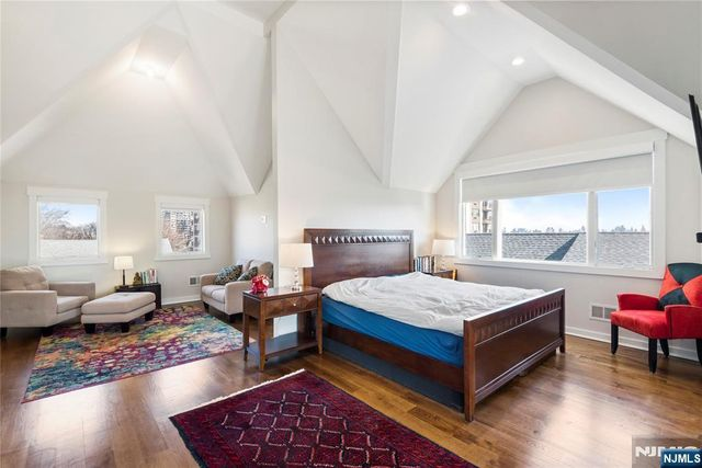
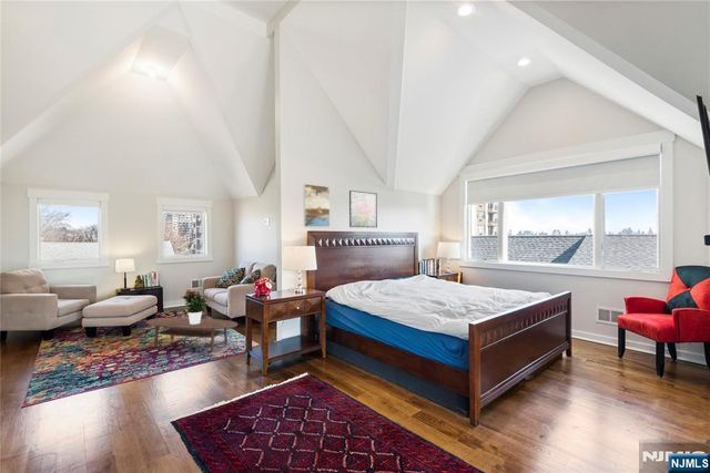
+ coffee table [145,317,239,352]
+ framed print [303,183,331,228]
+ potted flower [181,288,210,325]
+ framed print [348,189,378,228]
